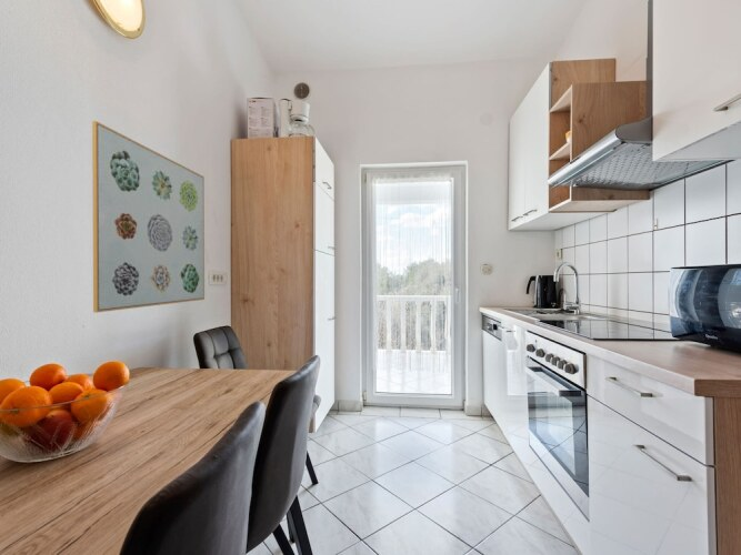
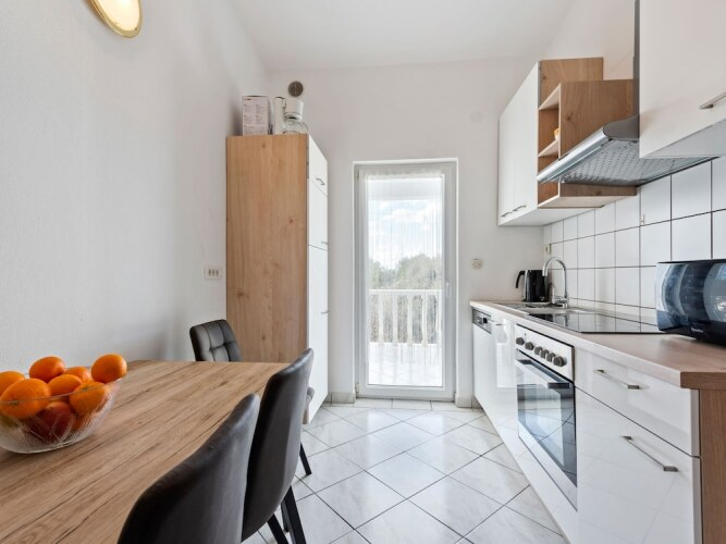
- wall art [91,120,206,313]
